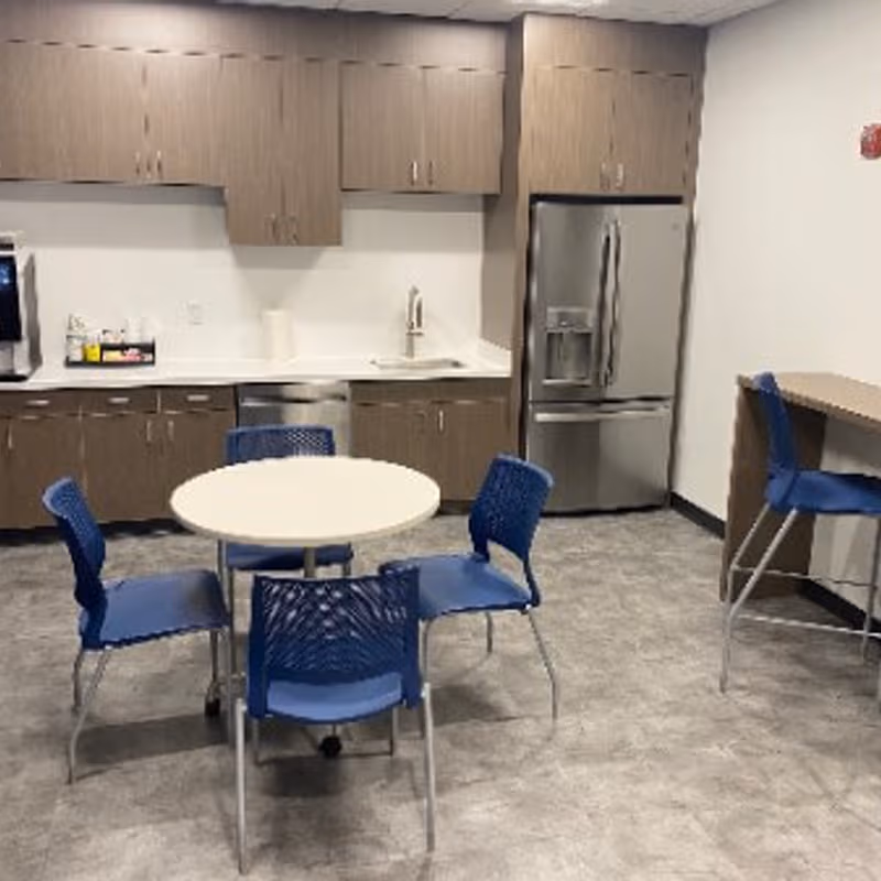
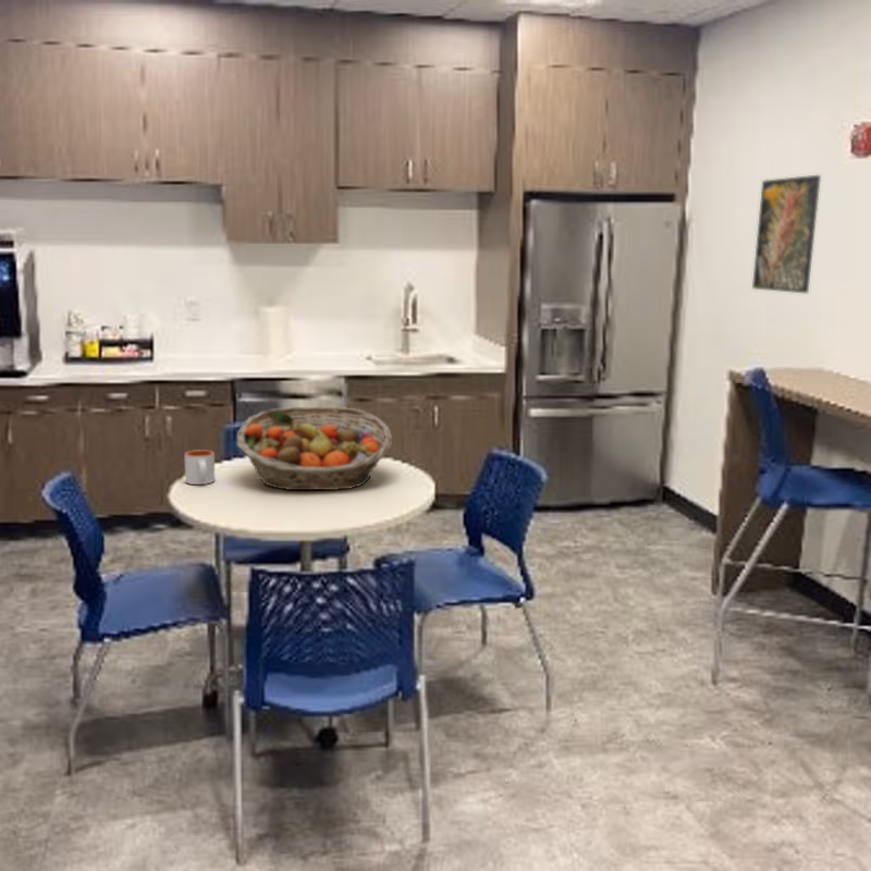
+ fruit basket [235,405,393,491]
+ mug [184,449,216,486]
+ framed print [751,174,822,294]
